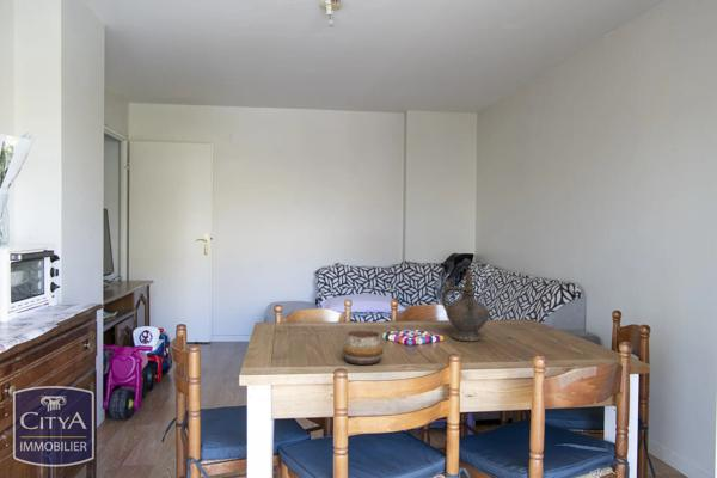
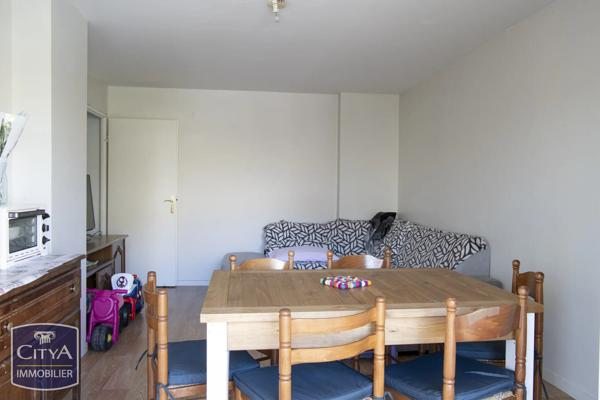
- decorative bowl [342,330,385,366]
- ceremonial vessel [440,270,490,343]
